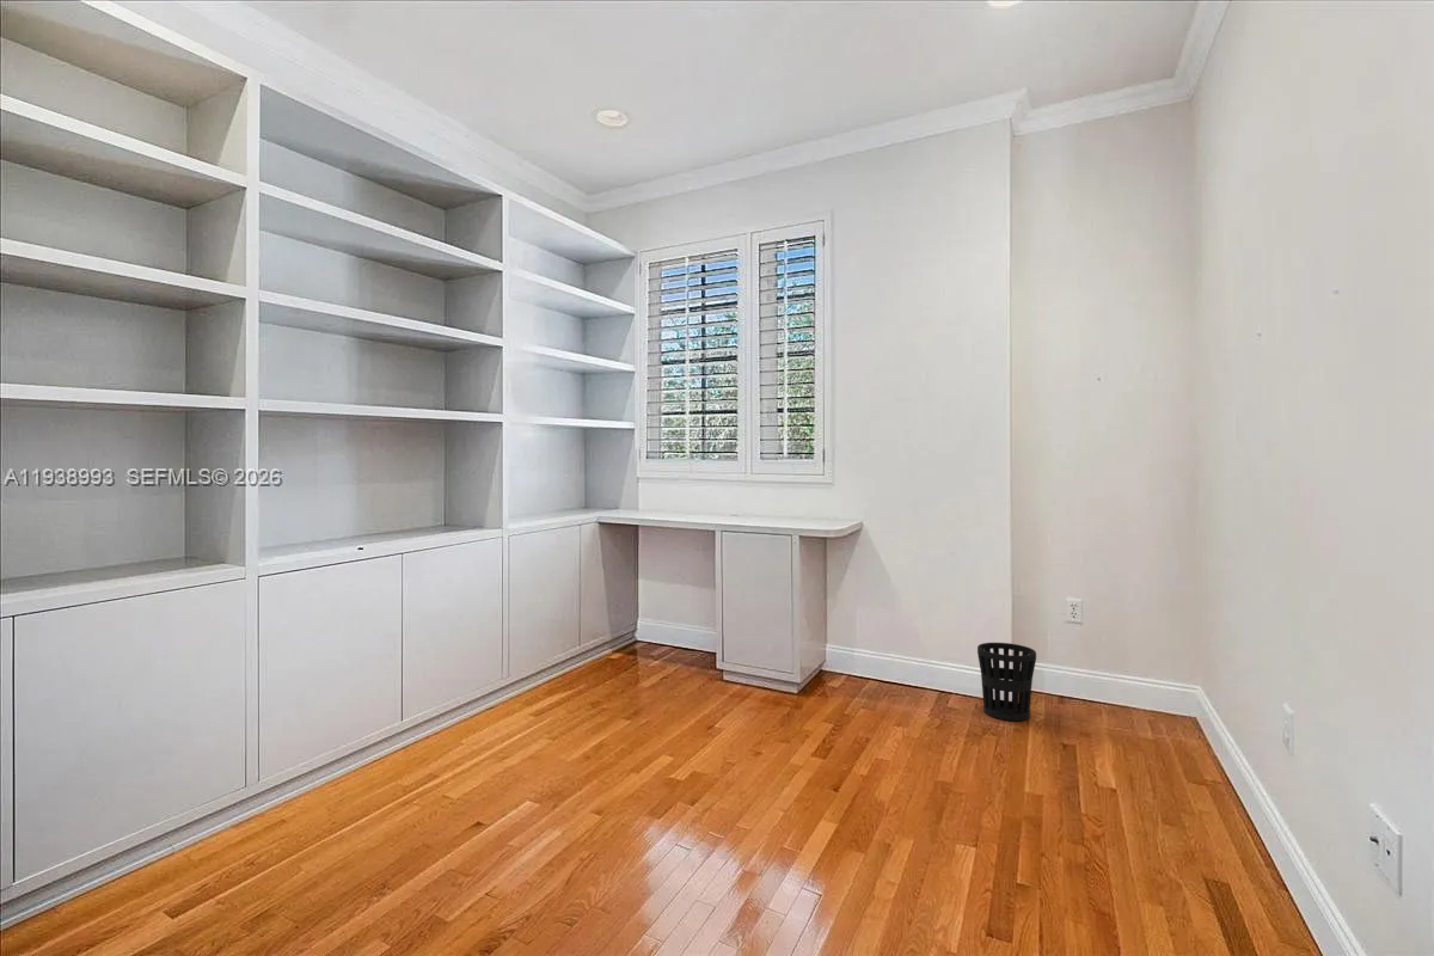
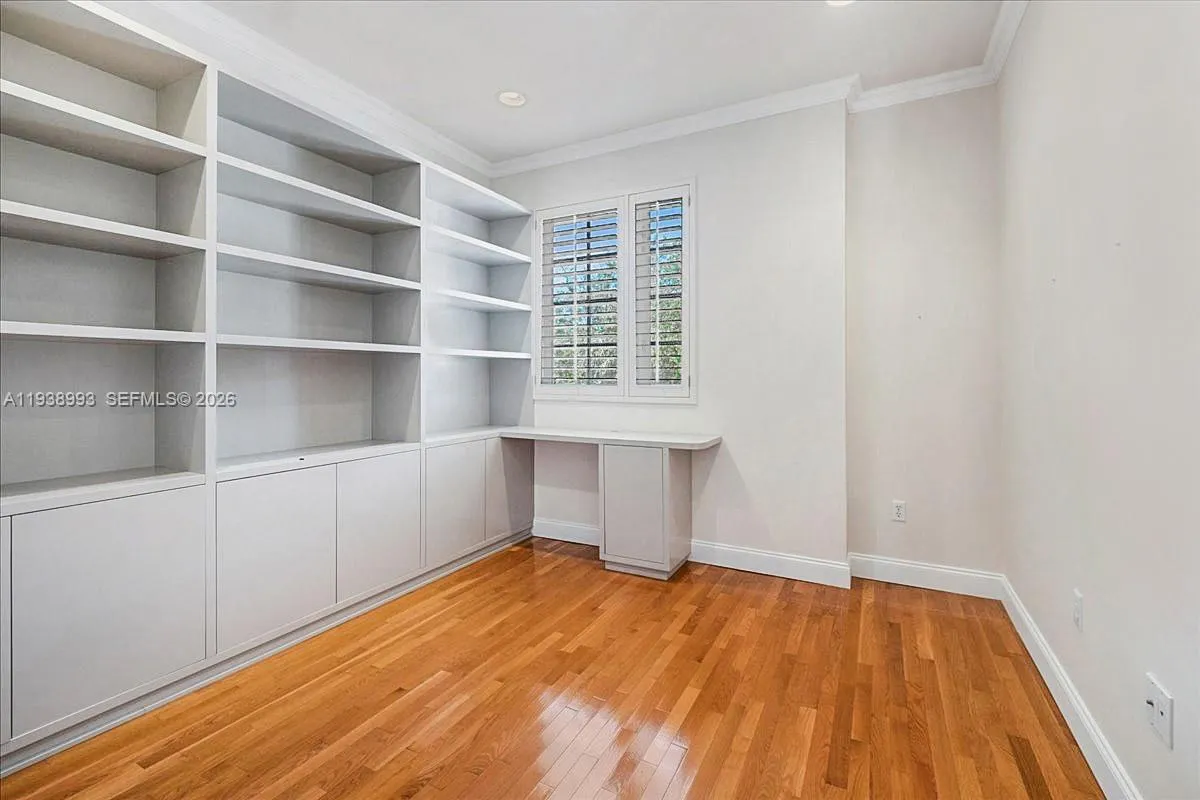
- wastebasket [976,642,1037,722]
